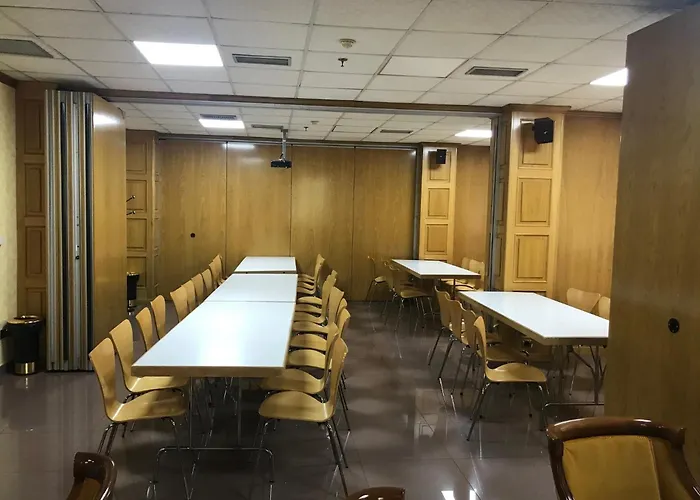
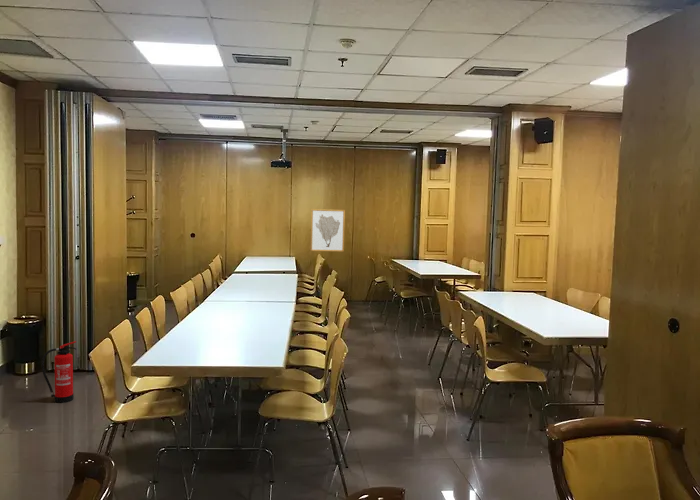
+ fire extinguisher [40,340,77,404]
+ wall art [310,208,346,253]
